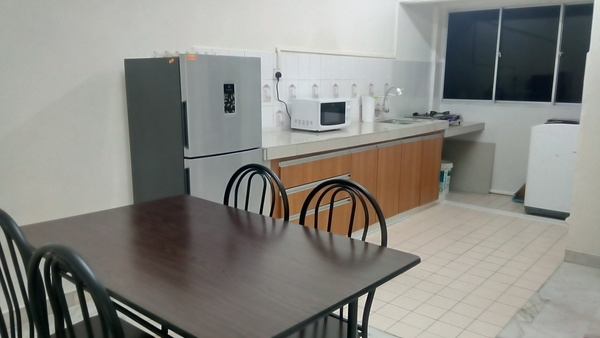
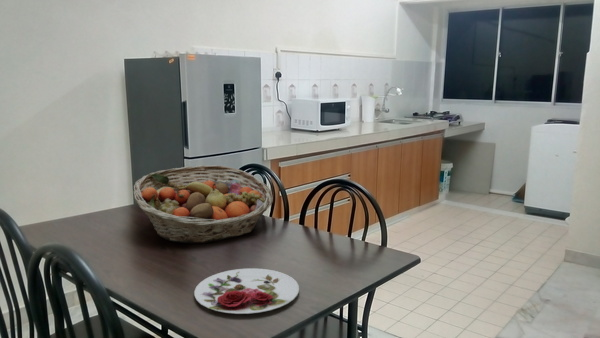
+ fruit basket [133,164,274,244]
+ plate [193,267,300,315]
